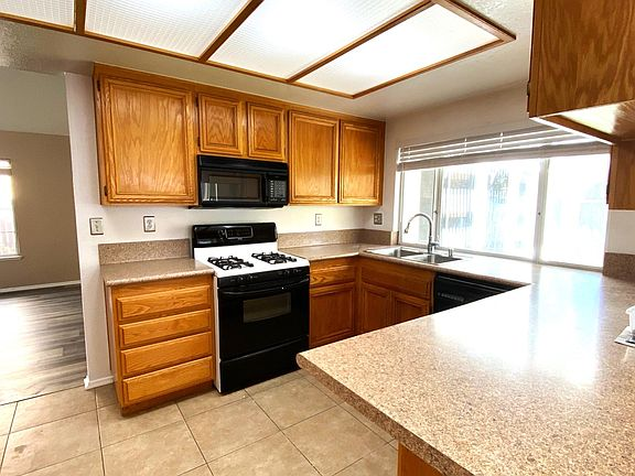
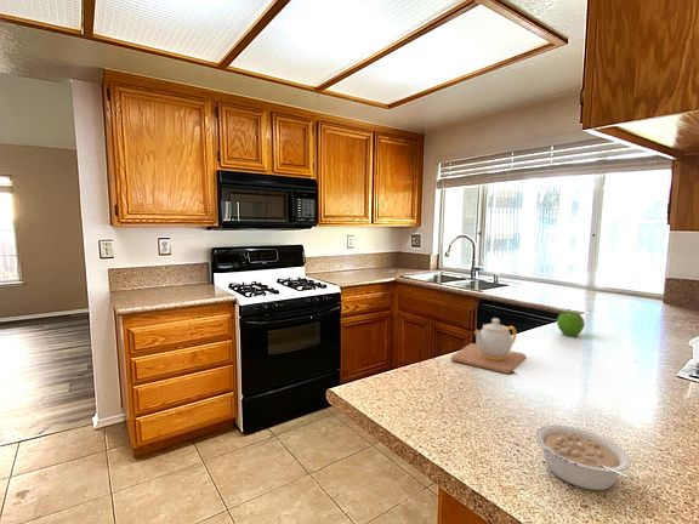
+ legume [534,423,635,491]
+ fruit [556,308,586,337]
+ teapot [450,317,527,375]
